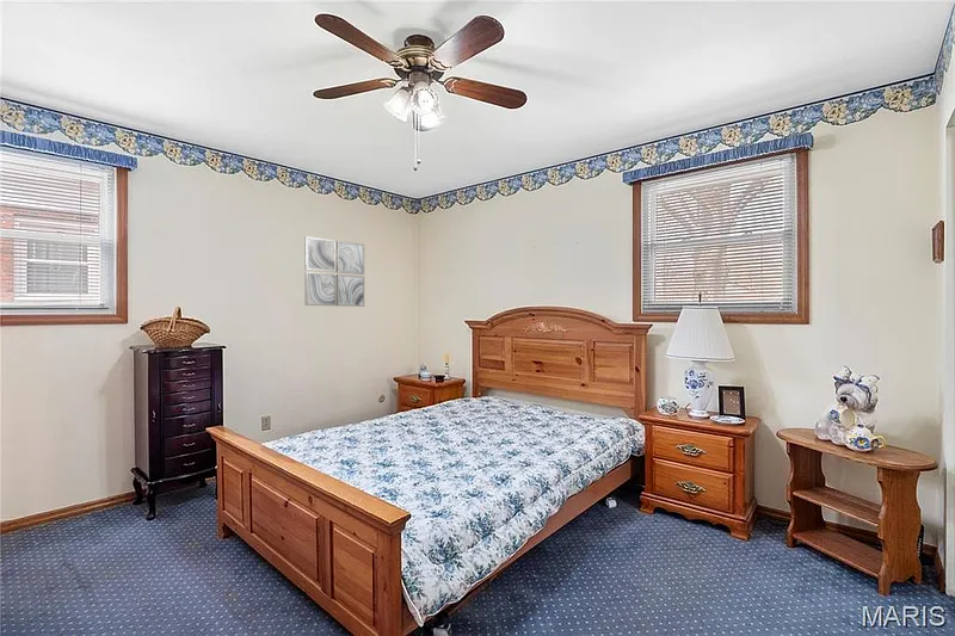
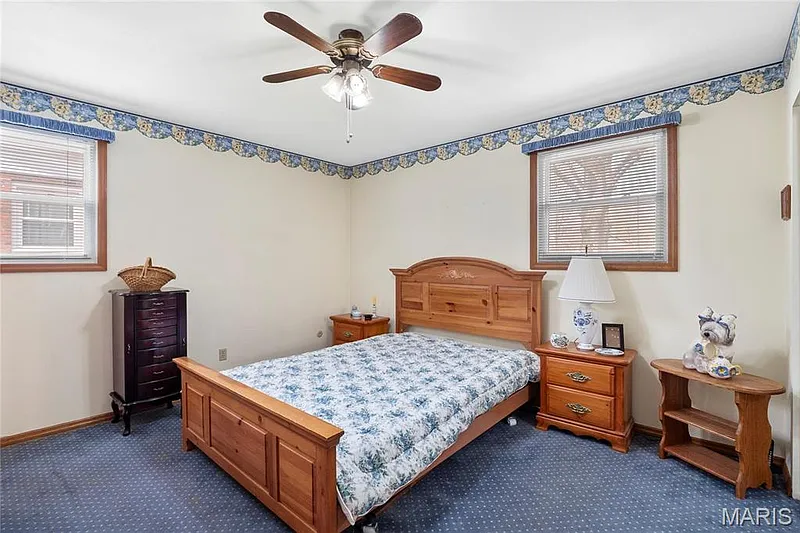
- wall art [303,235,365,308]
